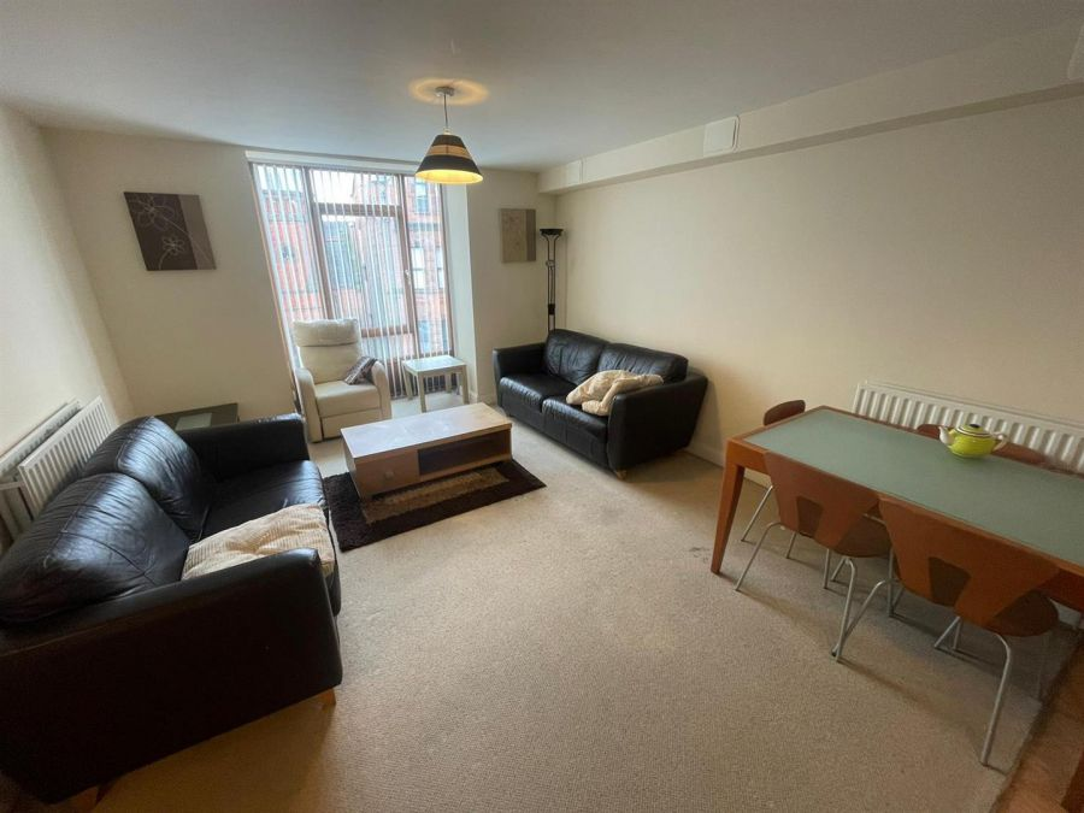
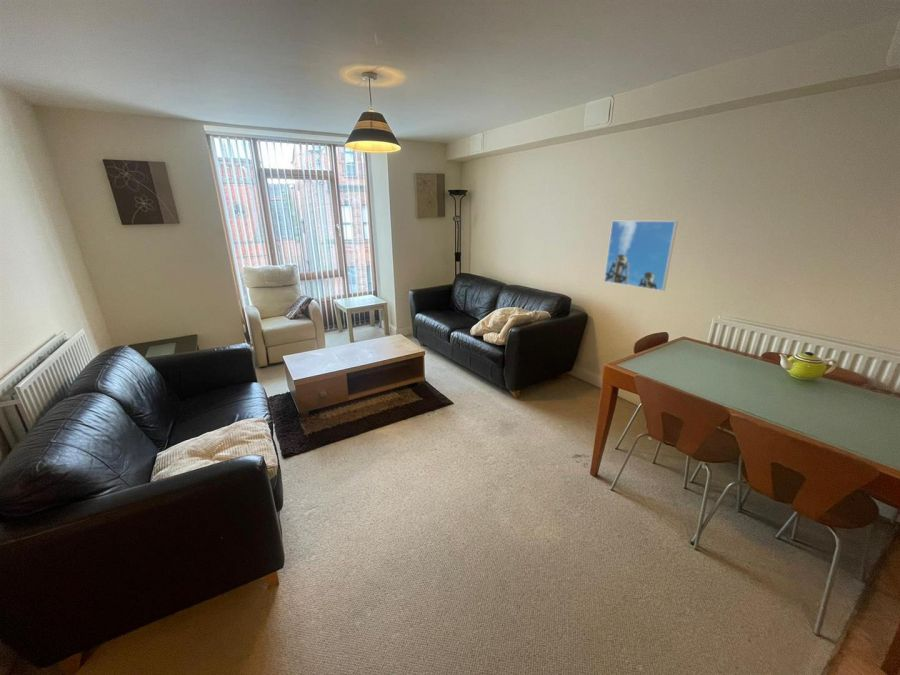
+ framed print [603,220,679,292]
